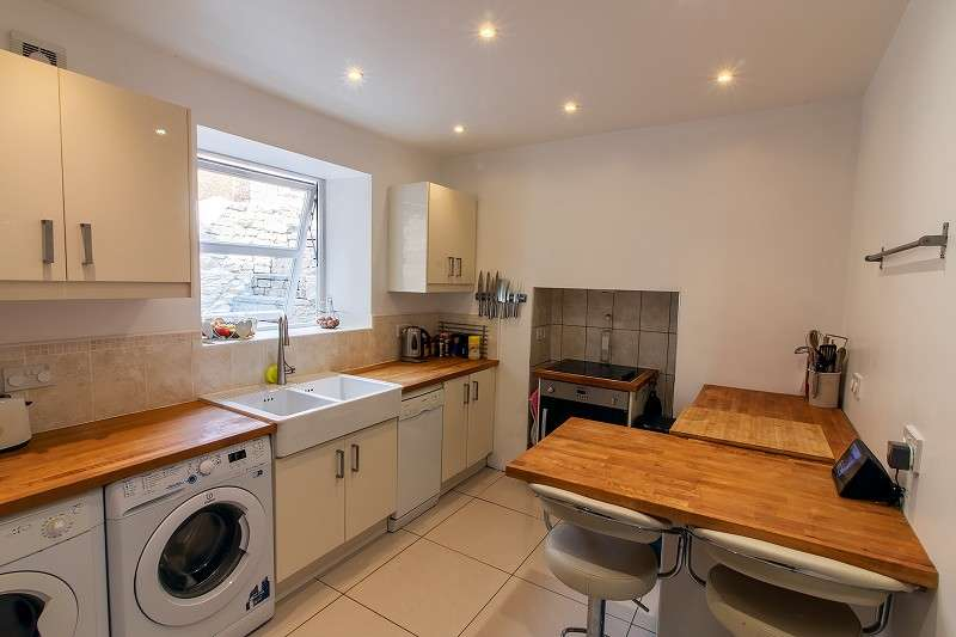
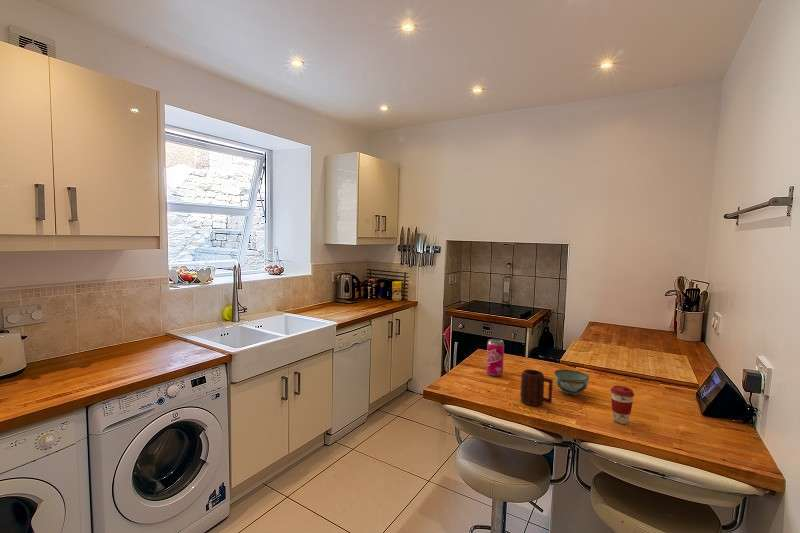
+ coffee cup [609,385,635,425]
+ beverage can [485,338,505,377]
+ bowl [553,369,590,397]
+ mug [519,368,554,407]
